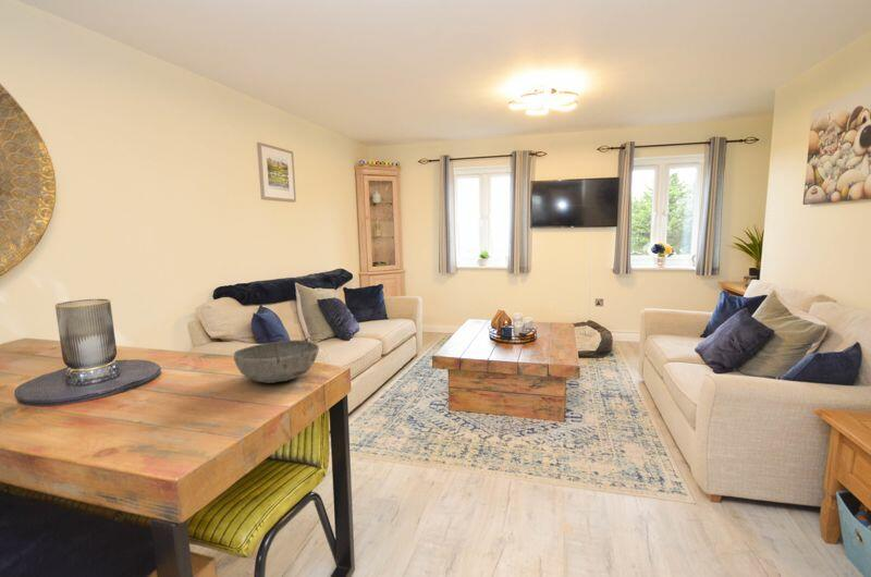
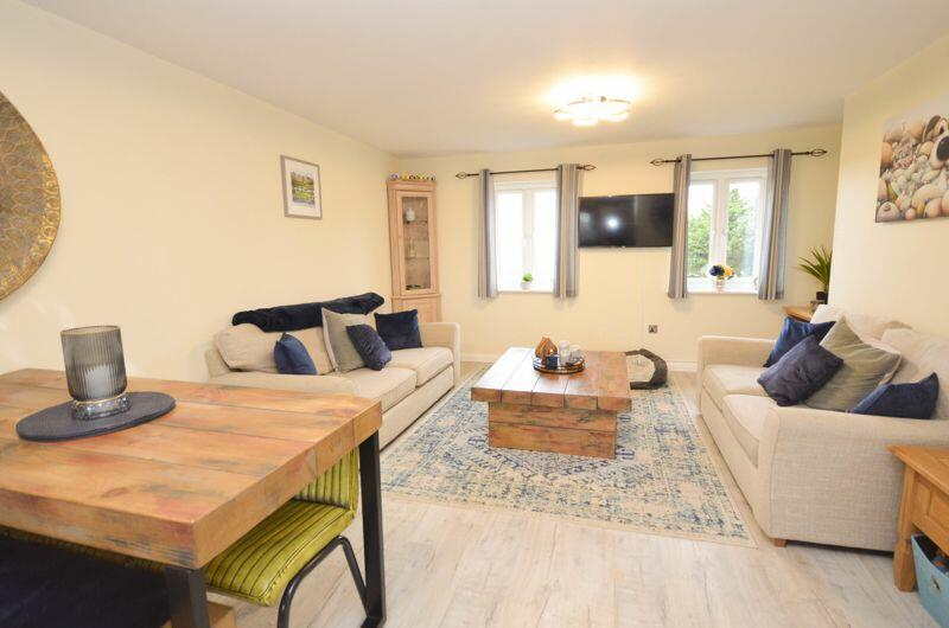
- bowl [233,340,320,384]
